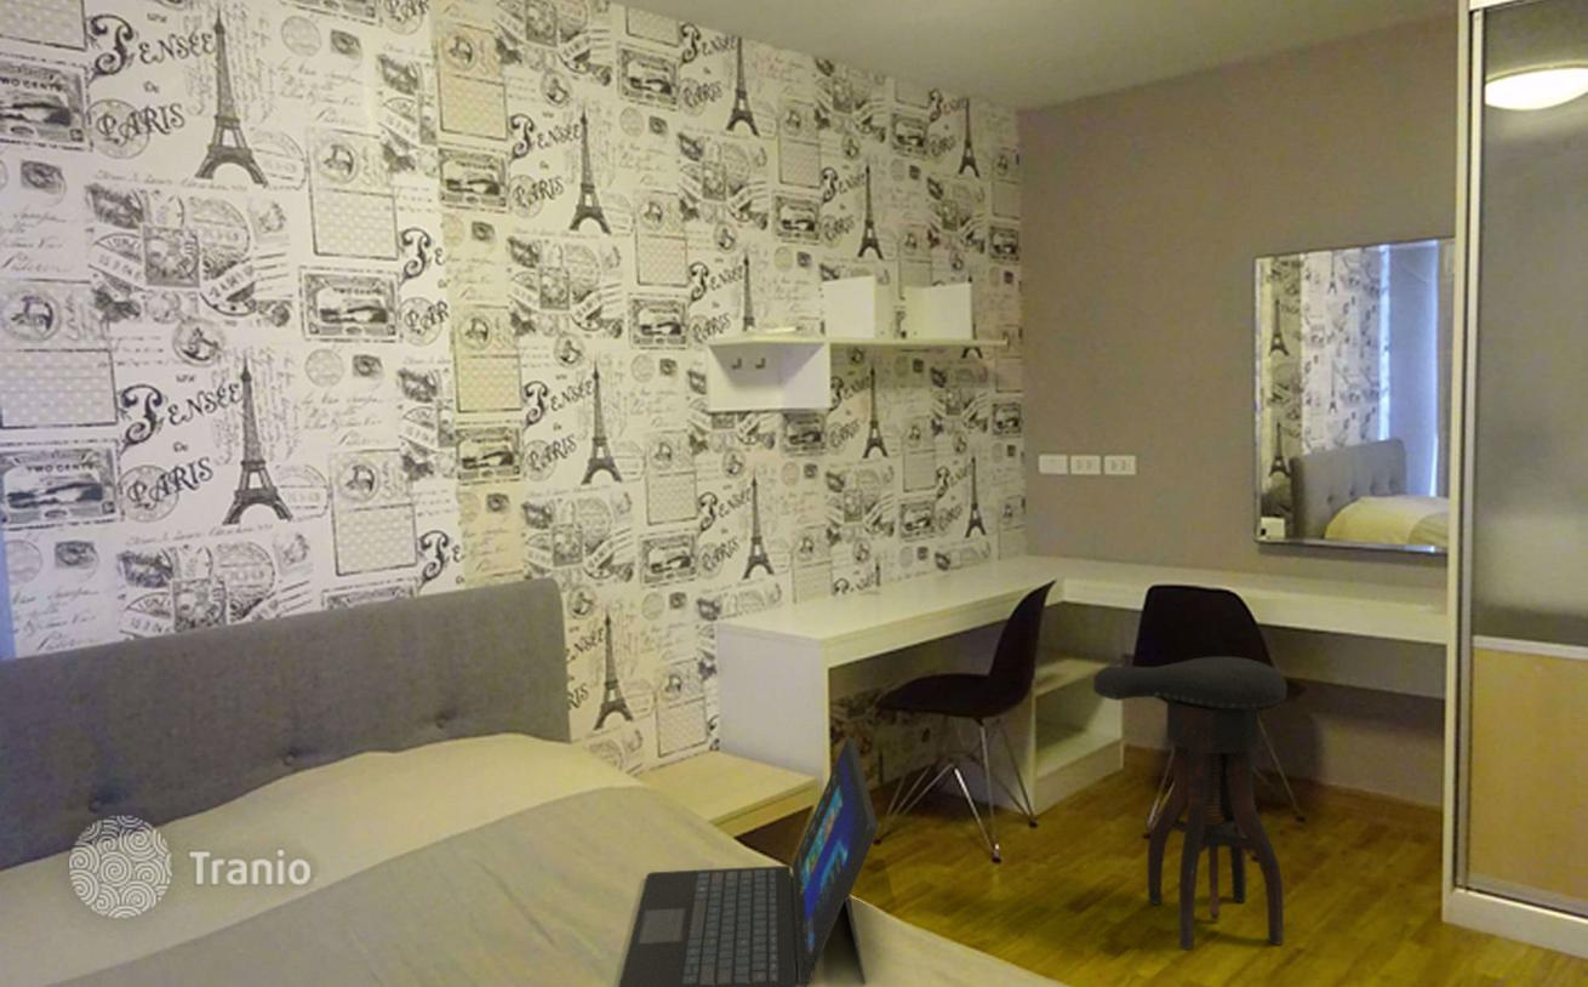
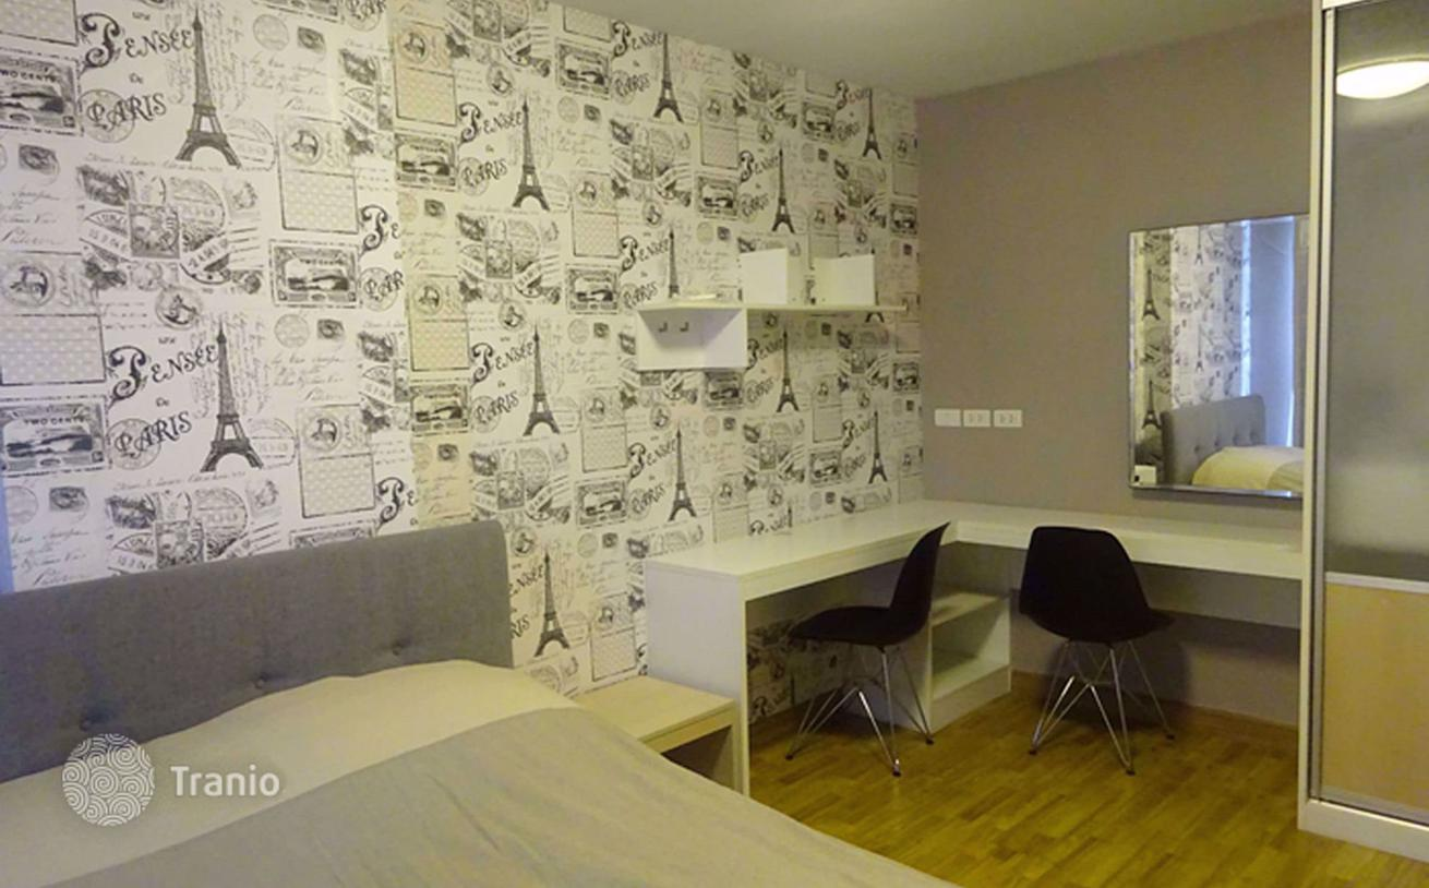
- stool [1092,656,1289,951]
- laptop [617,737,879,987]
